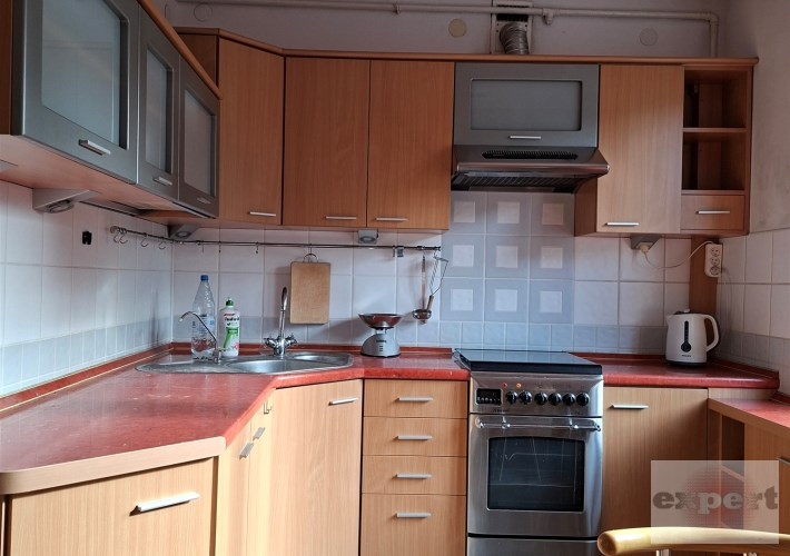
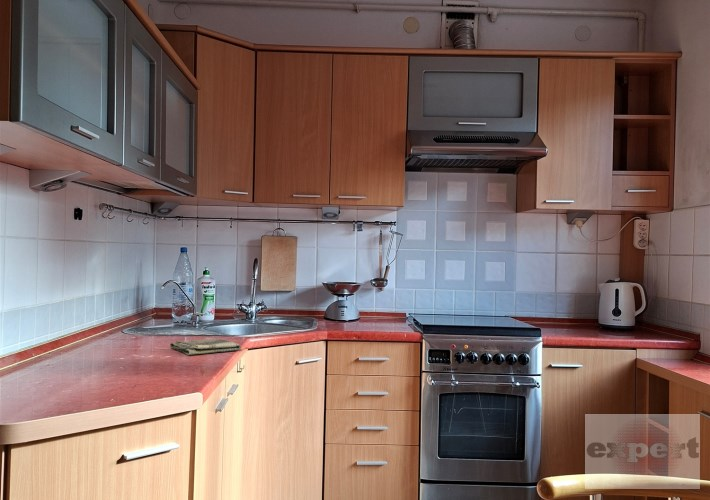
+ dish towel [169,337,242,356]
